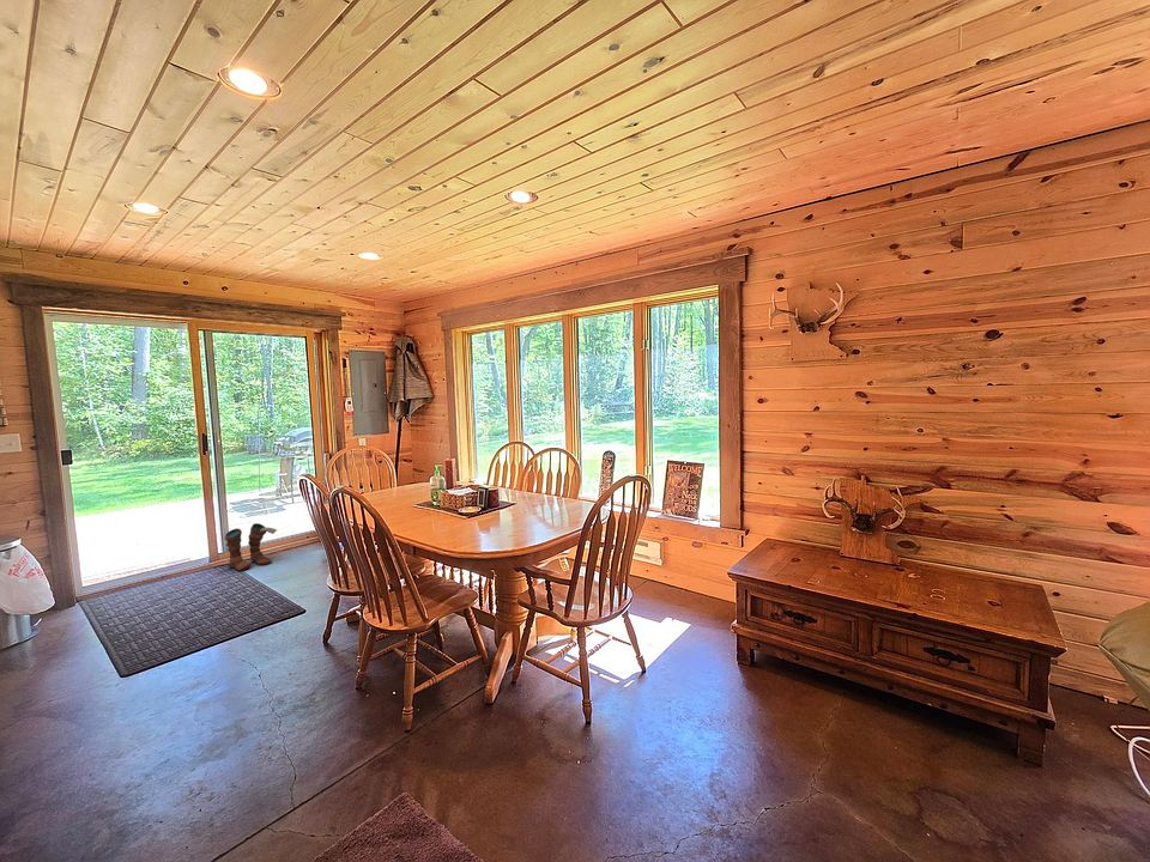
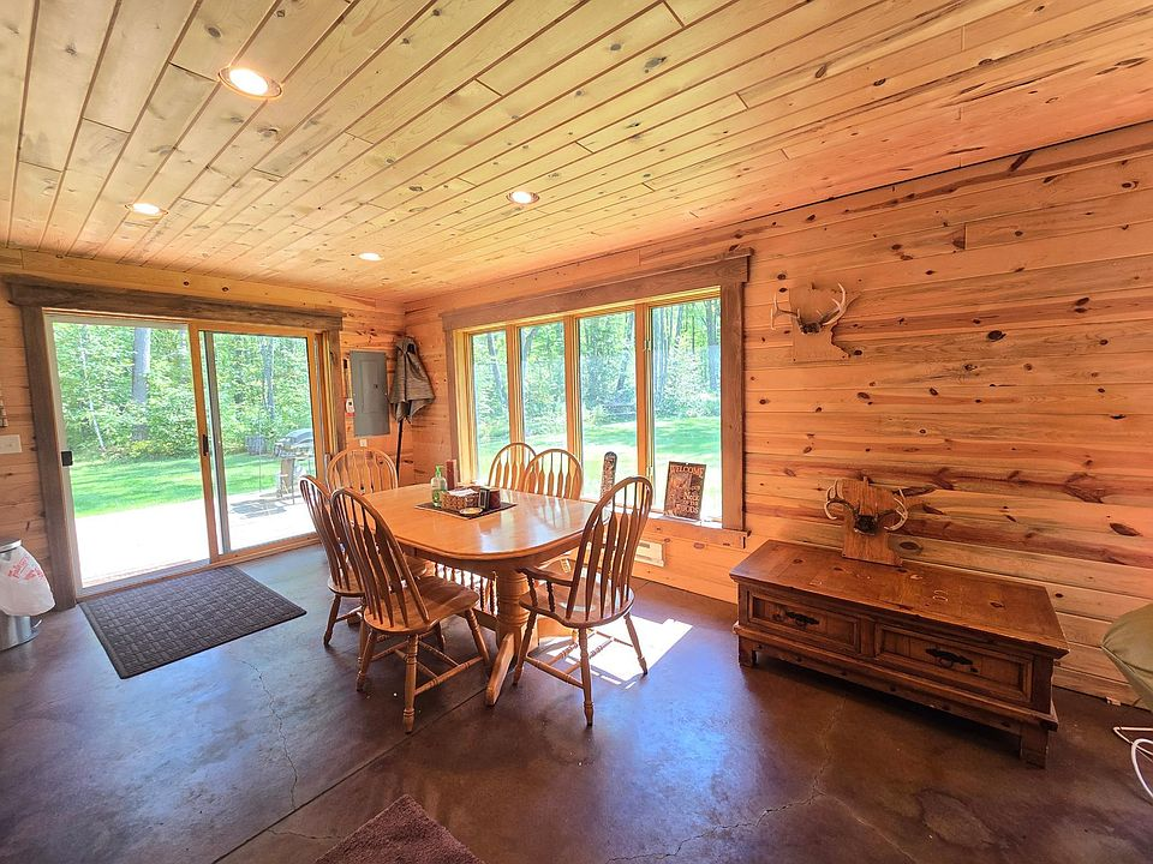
- boots [223,522,278,572]
